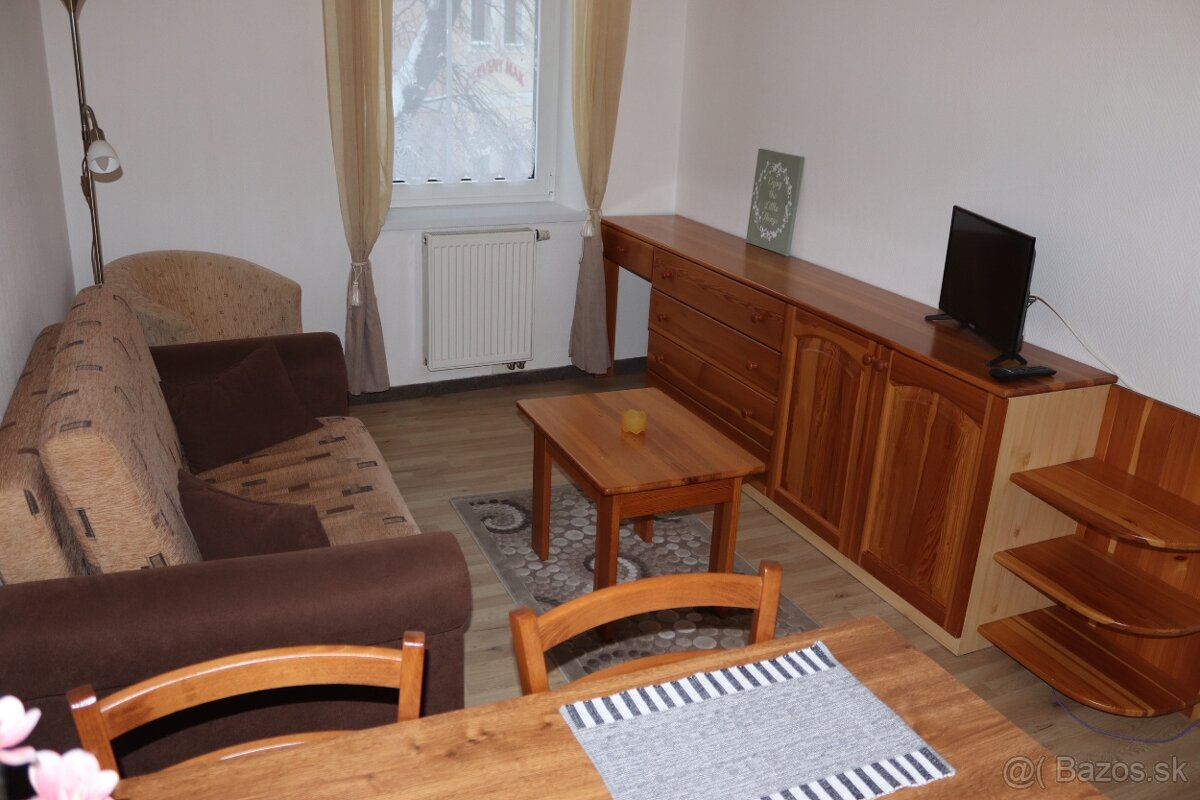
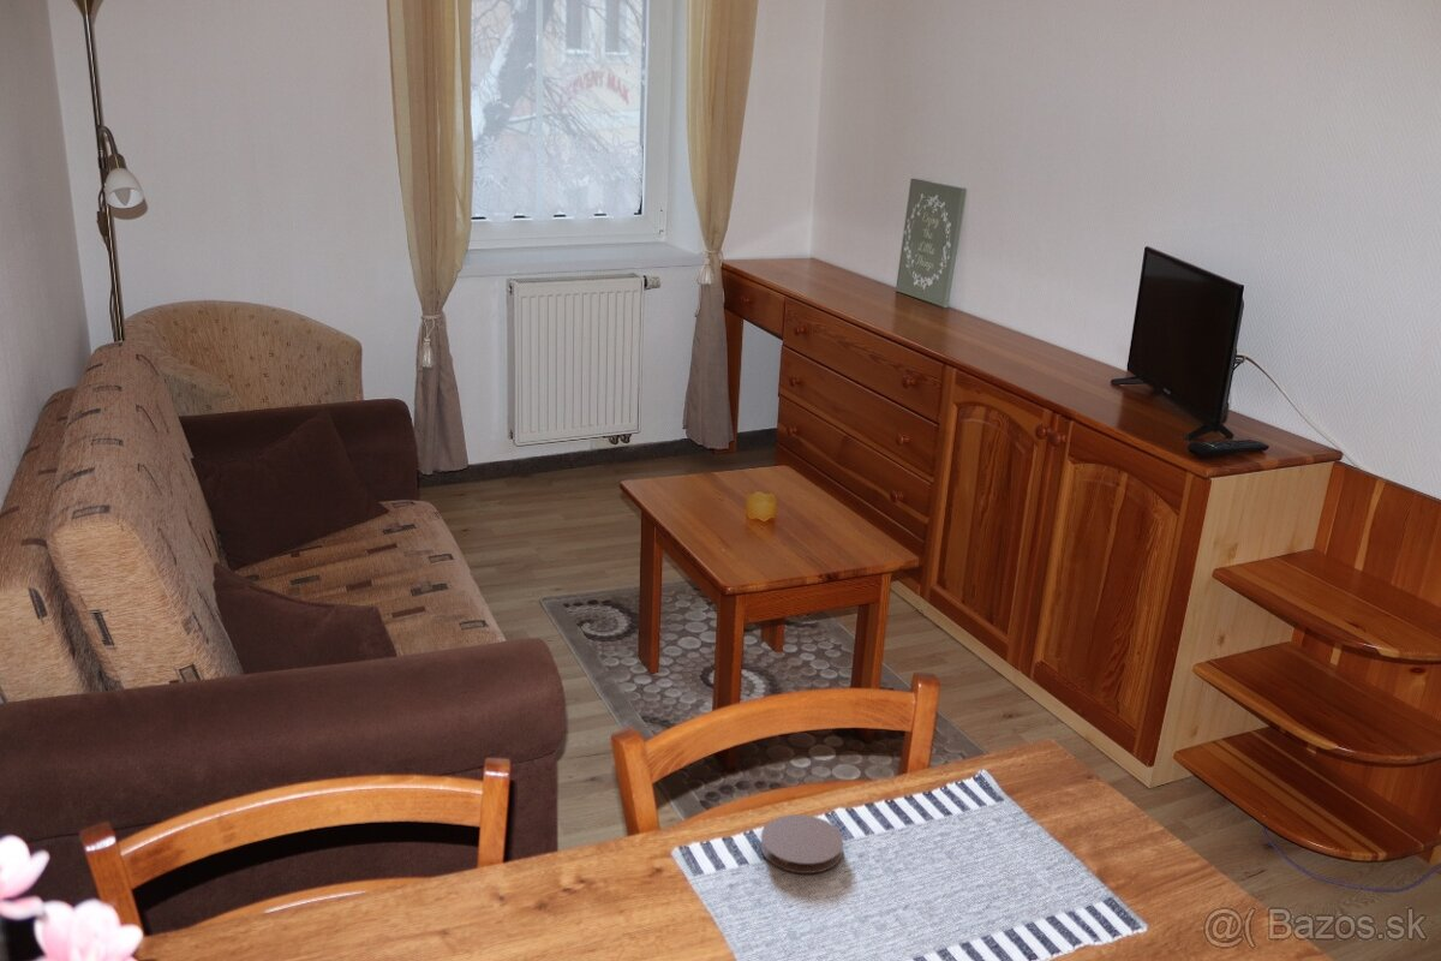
+ coaster [759,813,844,875]
